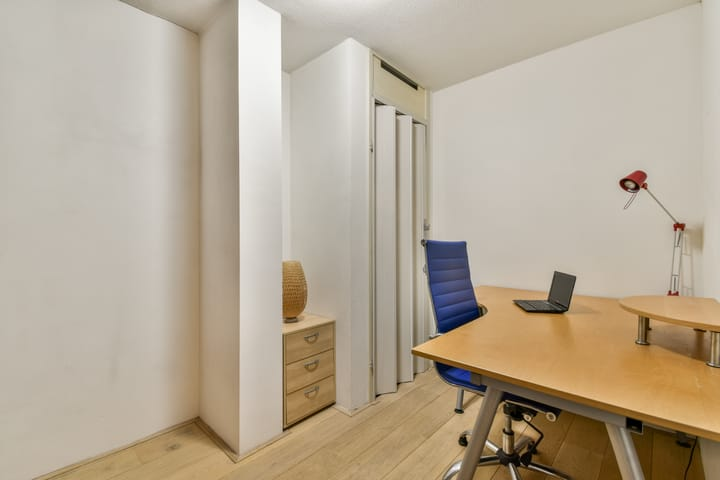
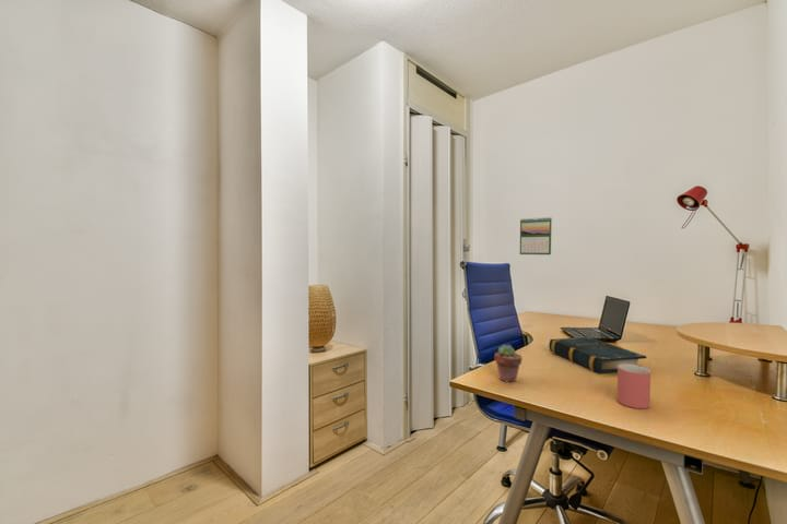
+ mug [615,365,651,409]
+ calendar [519,216,553,255]
+ potted succulent [493,343,524,383]
+ book [548,336,648,374]
